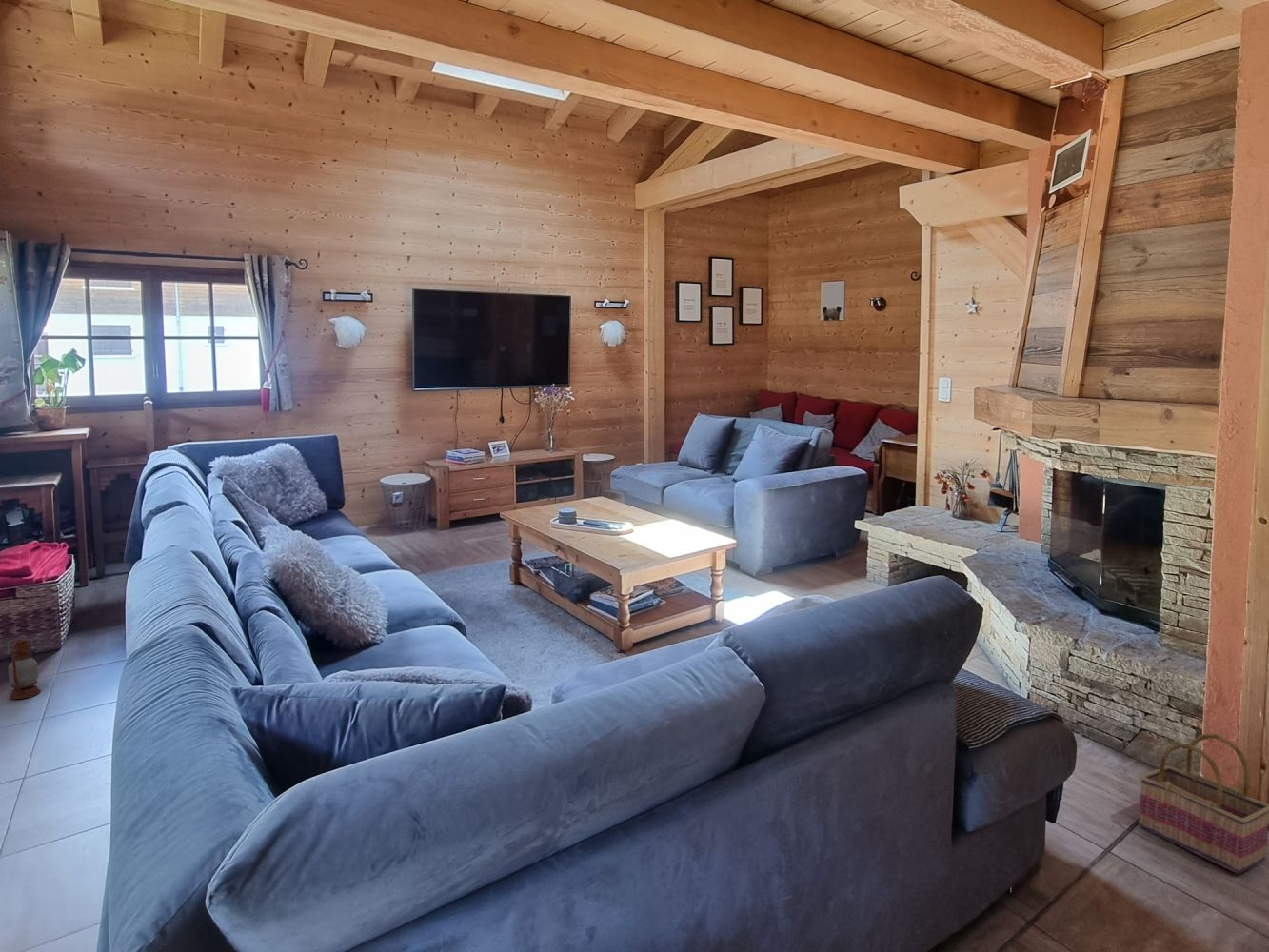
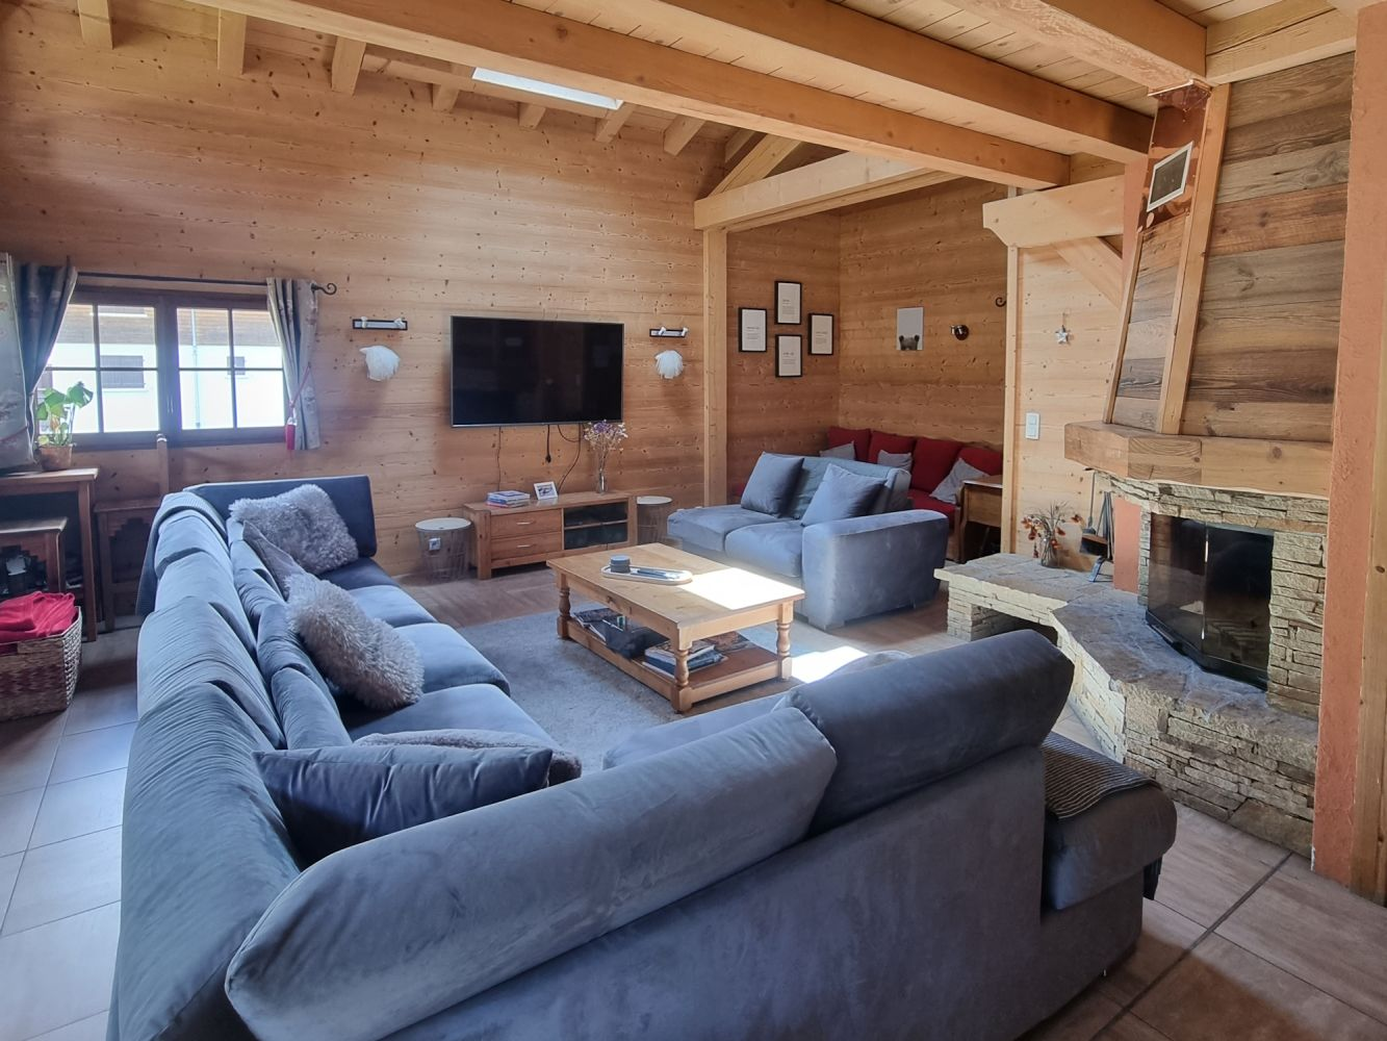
- lantern [8,620,42,700]
- basket [1138,733,1269,875]
